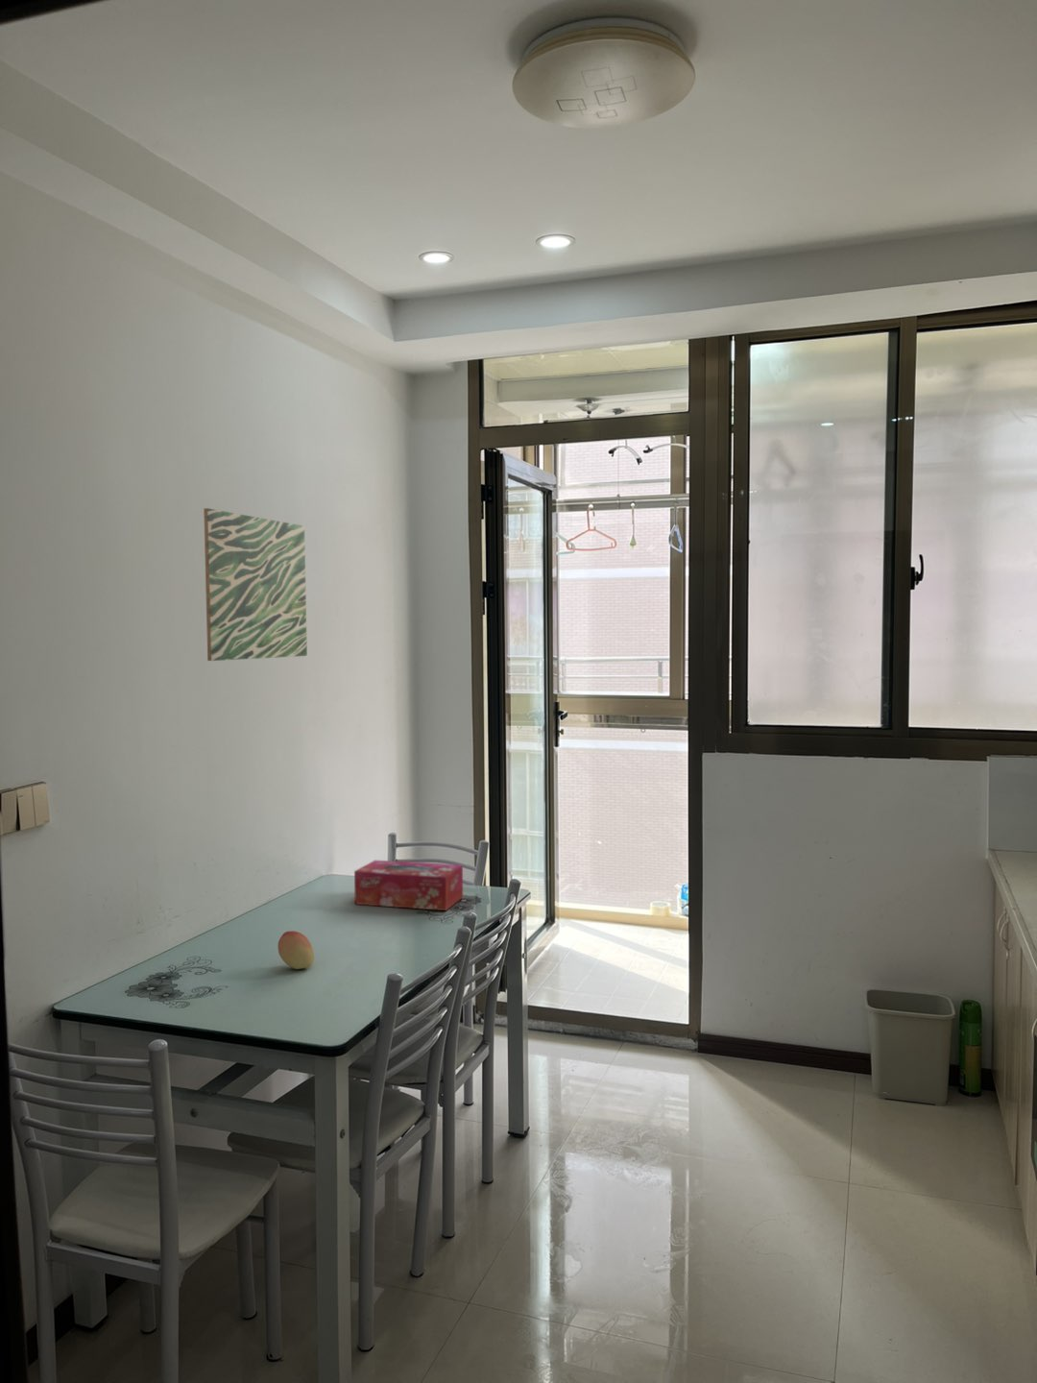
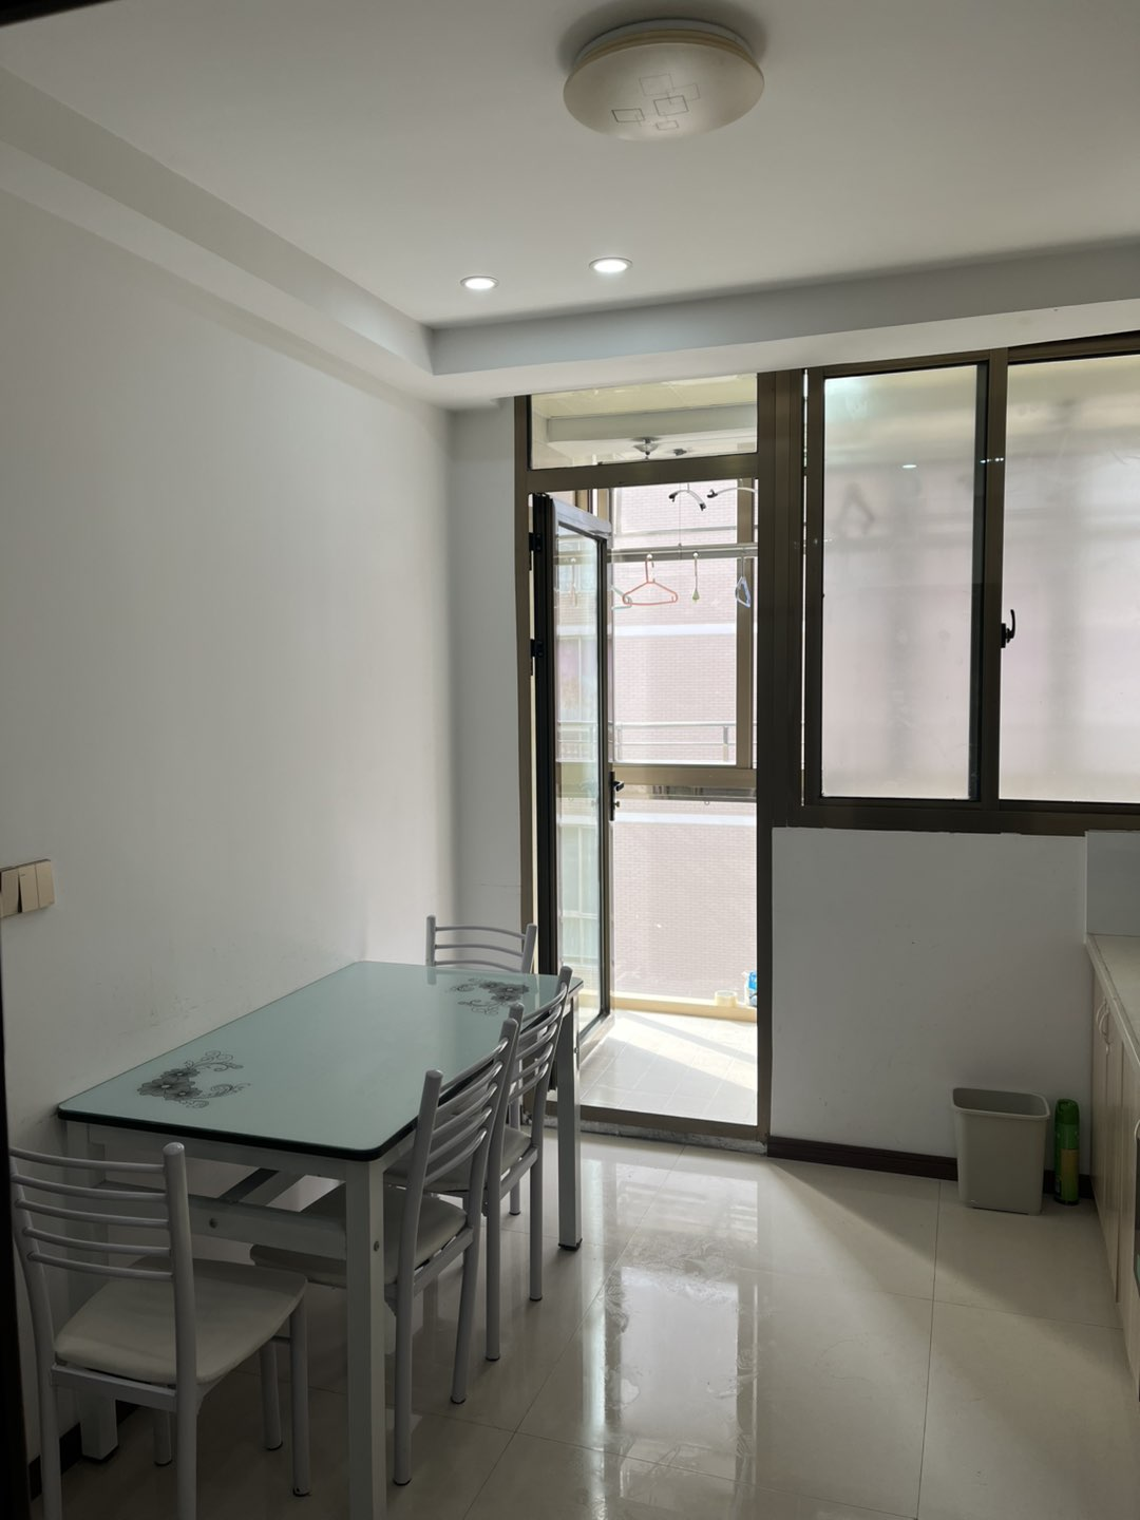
- tissue box [353,859,464,911]
- fruit [278,930,315,970]
- wall art [203,507,308,662]
